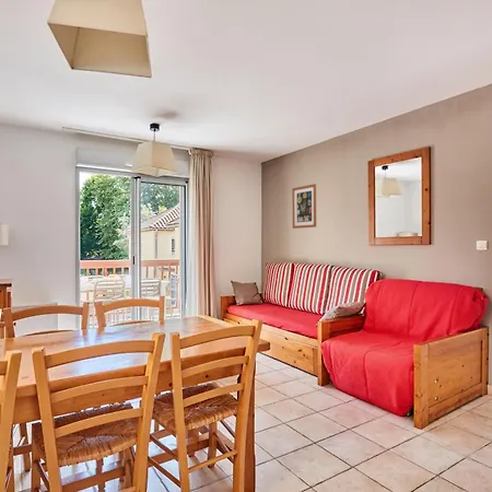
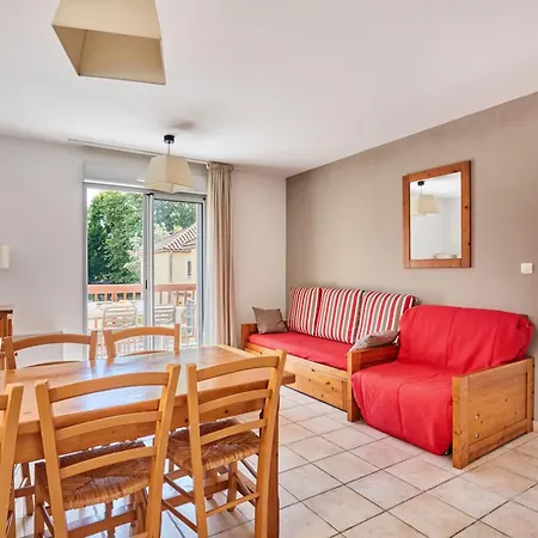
- wall art [291,183,317,230]
